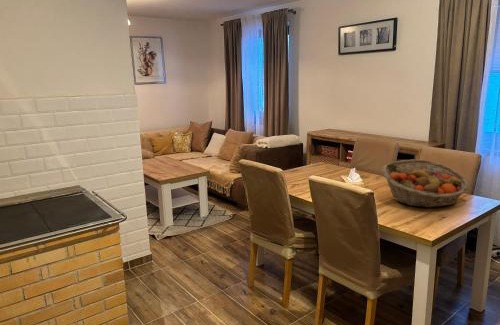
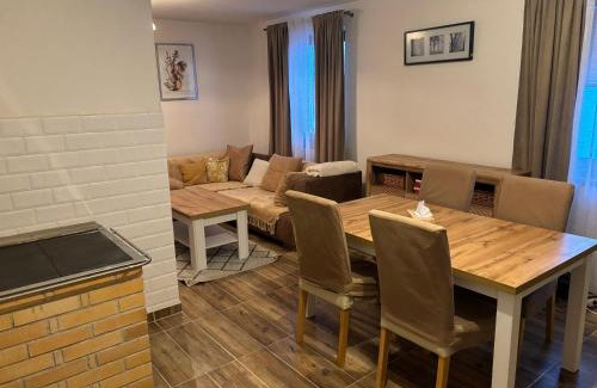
- fruit basket [381,159,470,209]
